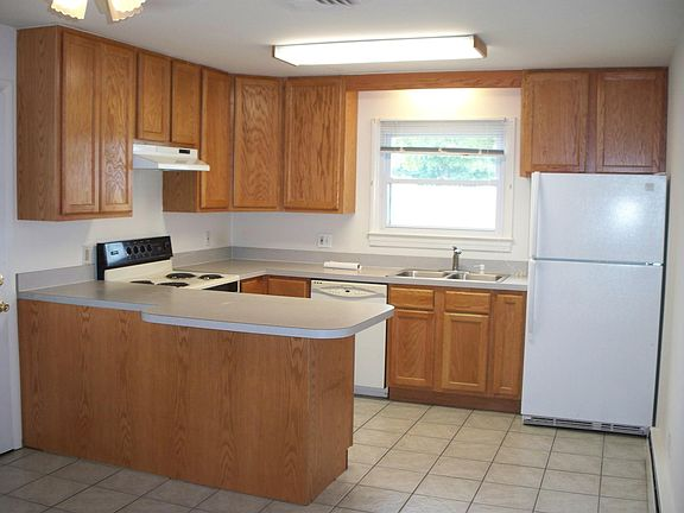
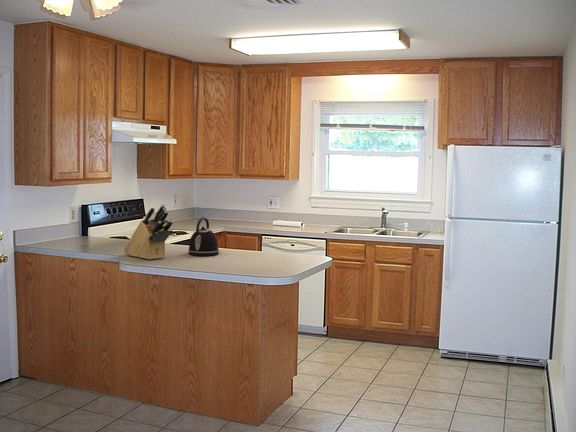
+ knife block [123,203,174,261]
+ kettle [187,216,220,257]
